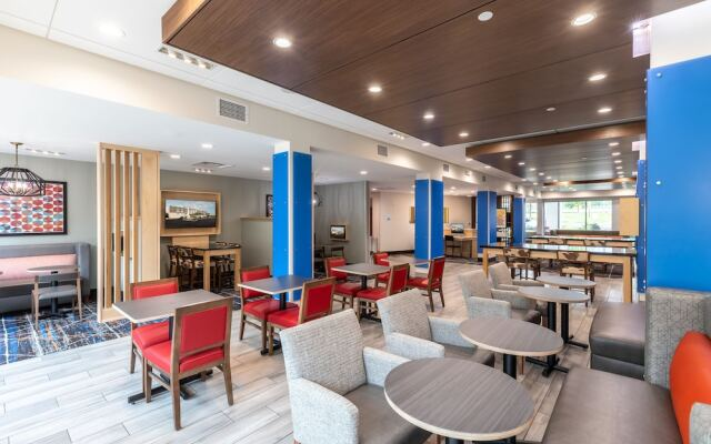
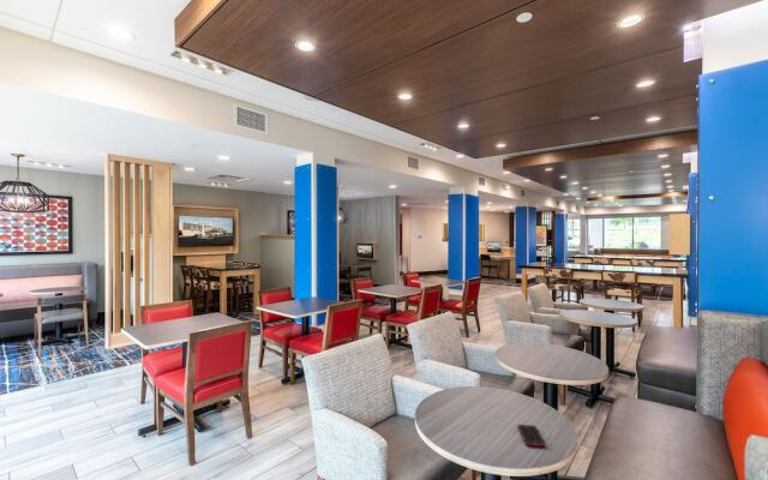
+ cell phone [516,424,547,448]
